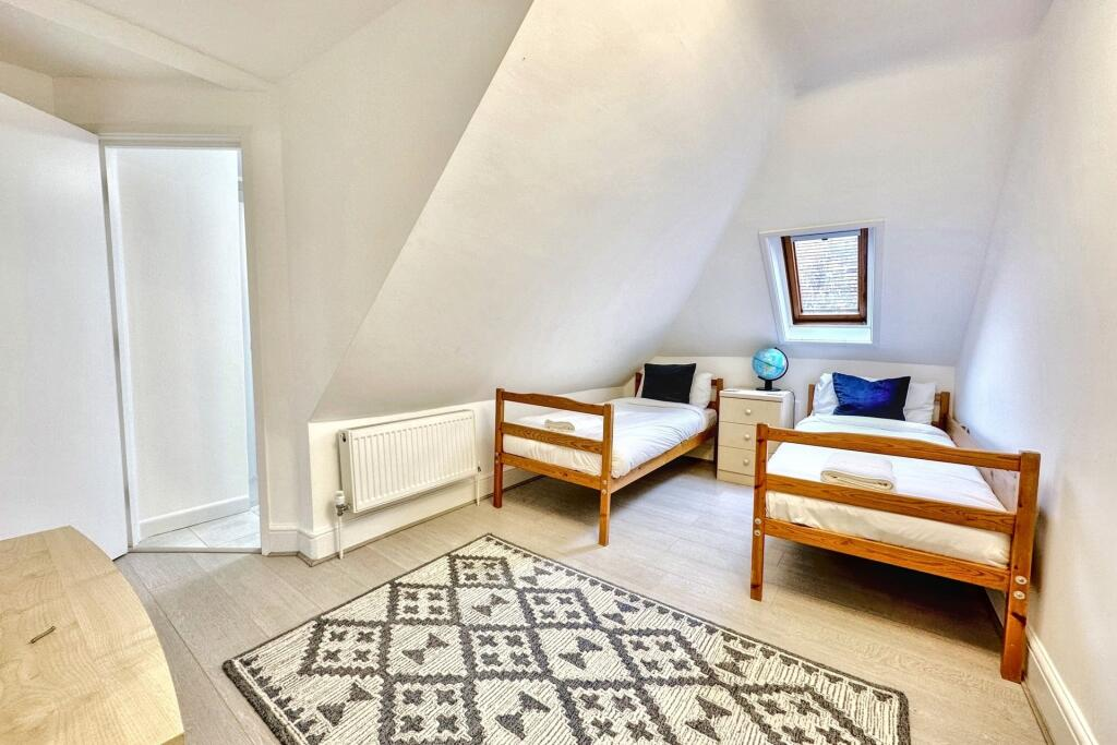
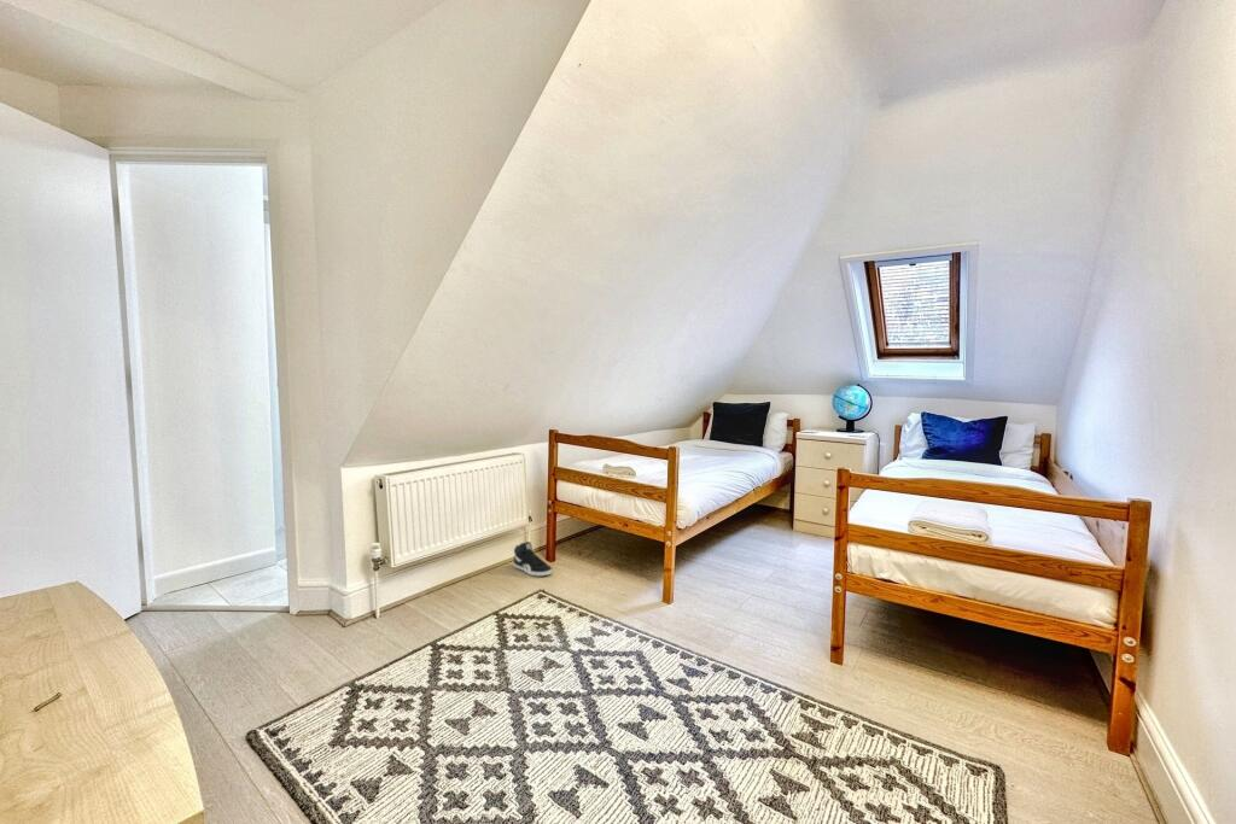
+ sneaker [512,540,553,577]
